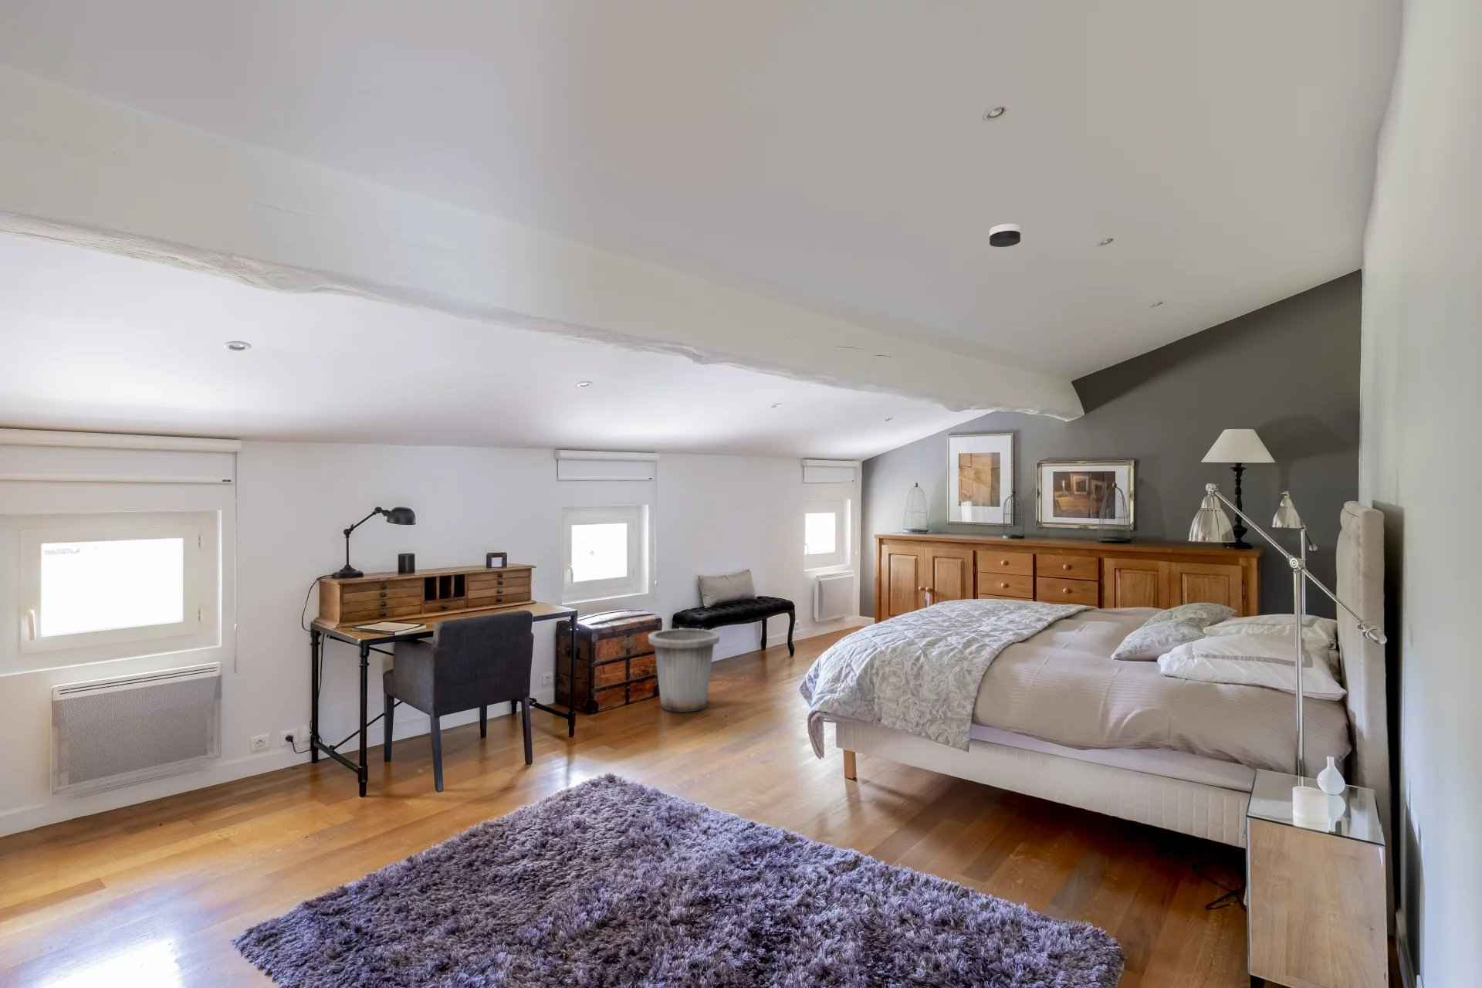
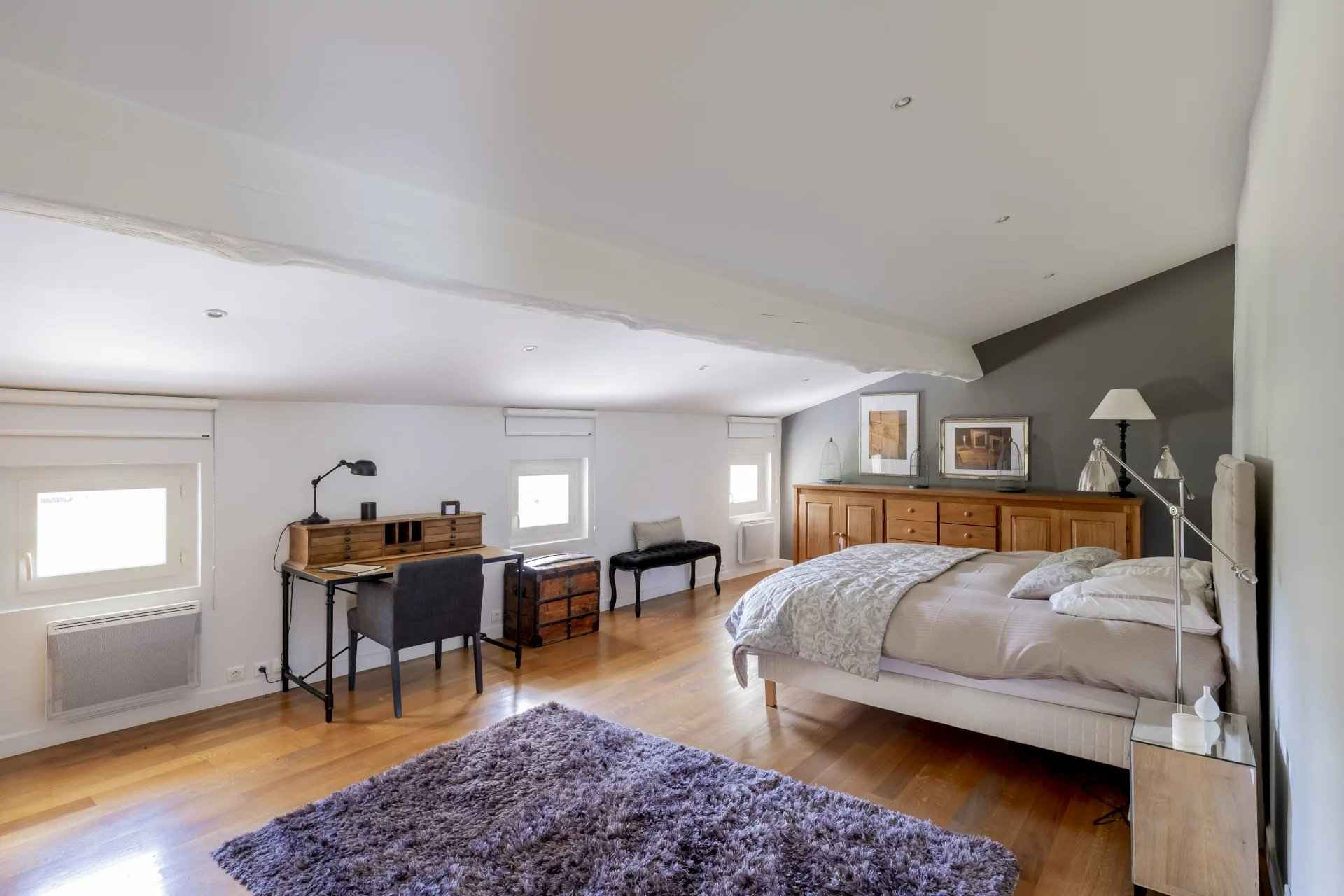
- trash can [647,629,720,713]
- smoke detector [989,223,1021,248]
